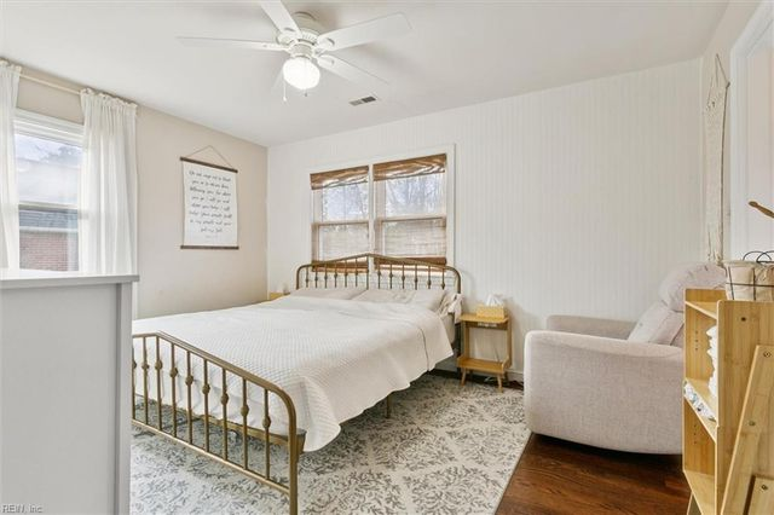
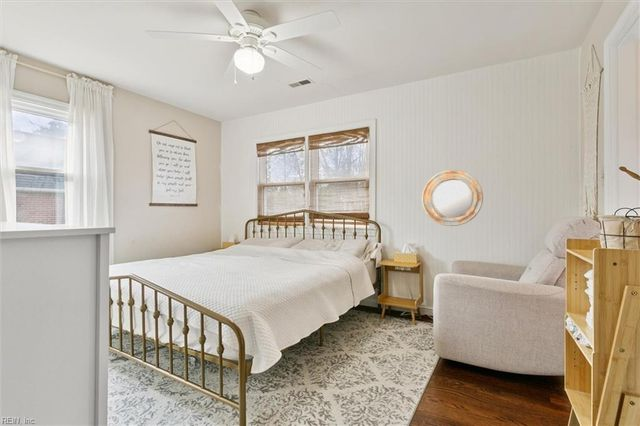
+ home mirror [421,169,484,227]
